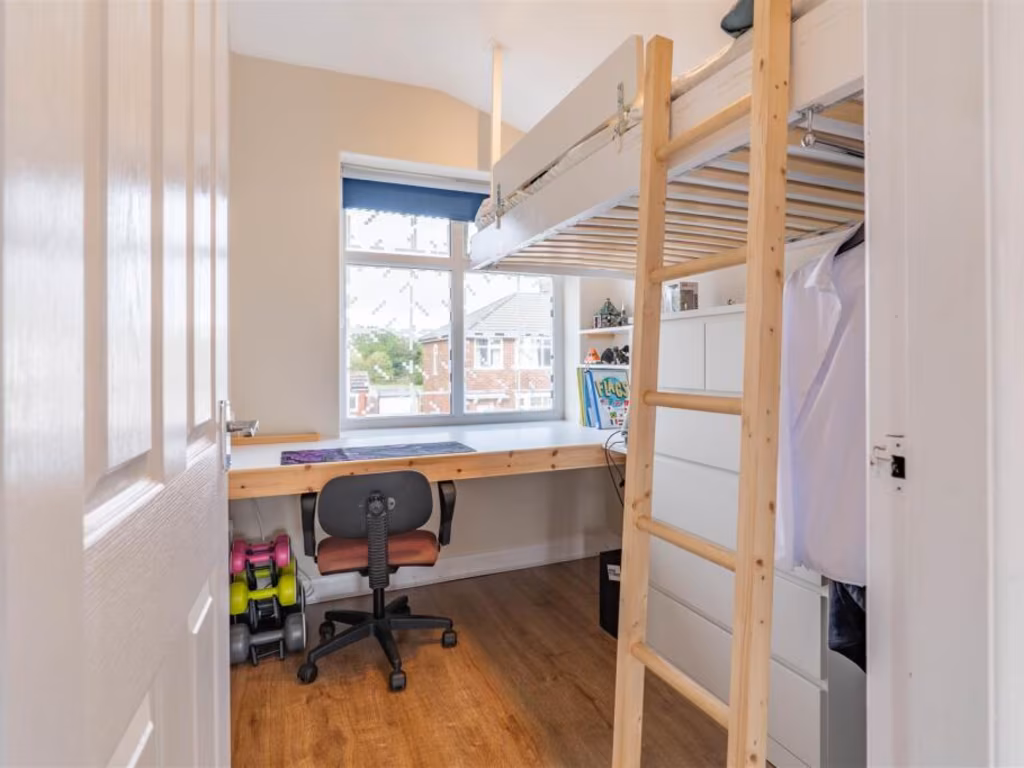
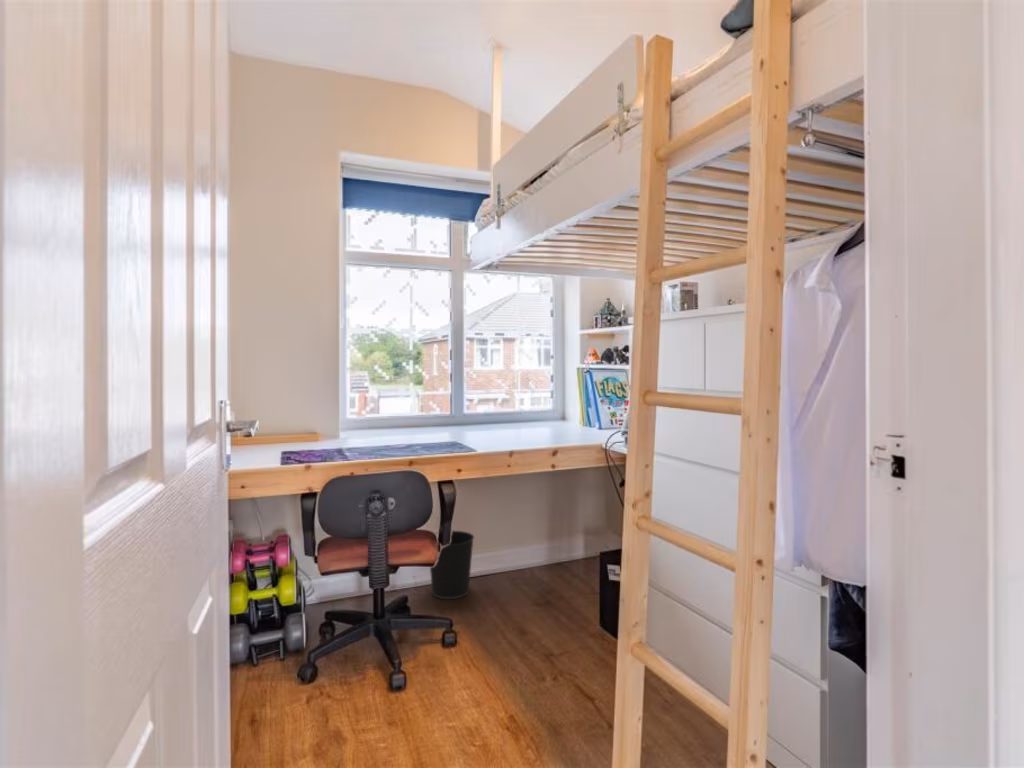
+ wastebasket [429,530,475,600]
